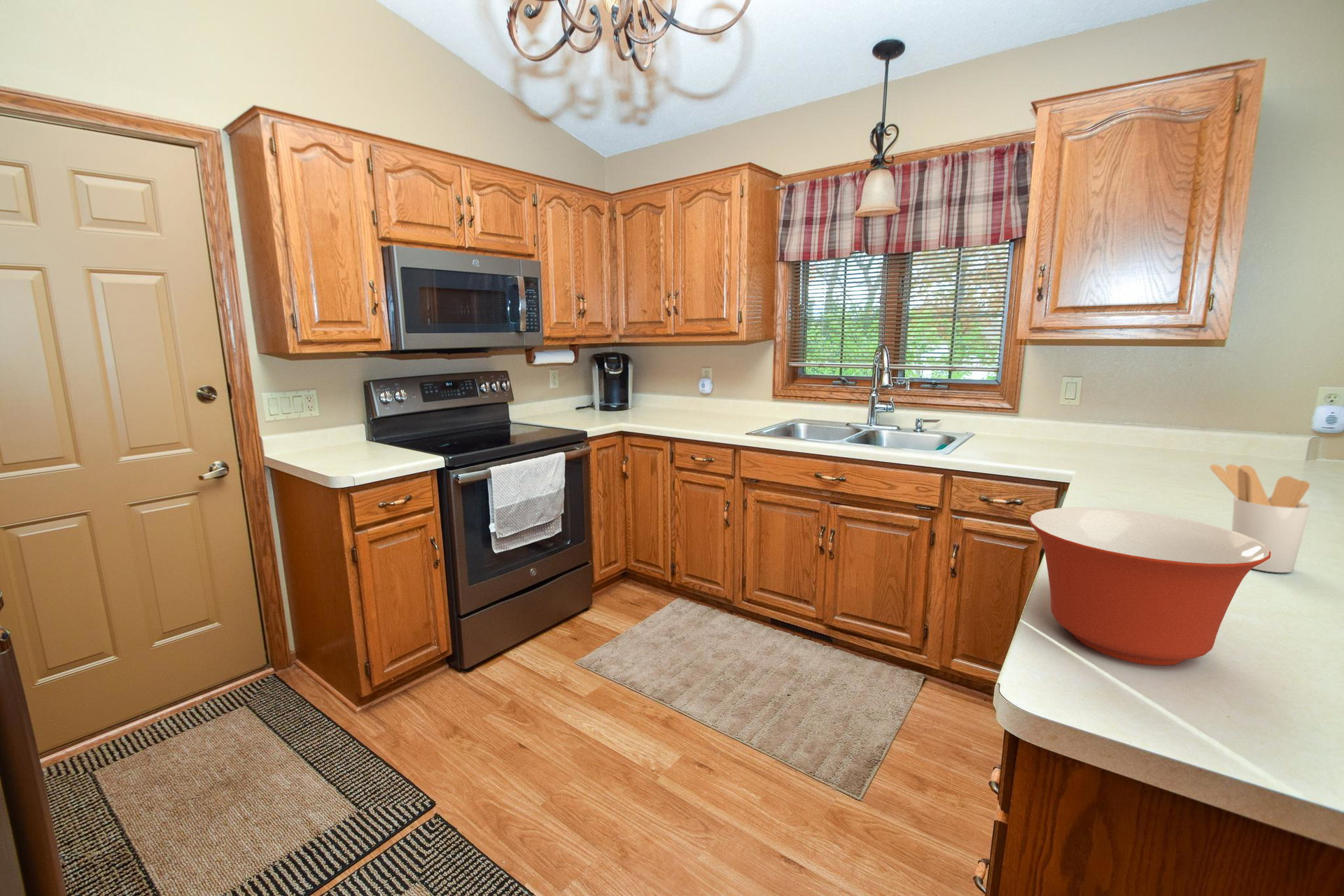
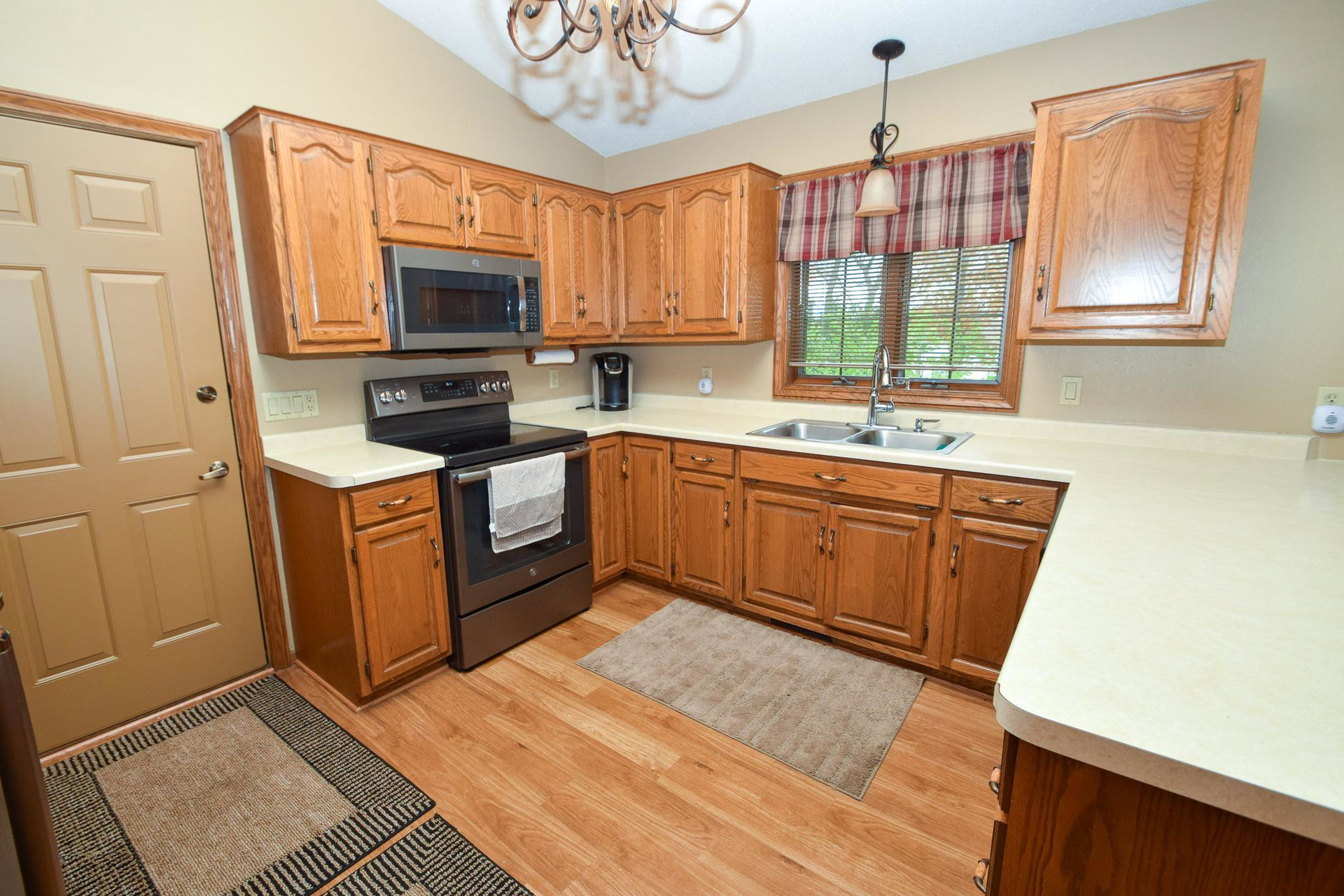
- utensil holder [1210,463,1311,573]
- mixing bowl [1028,507,1271,666]
